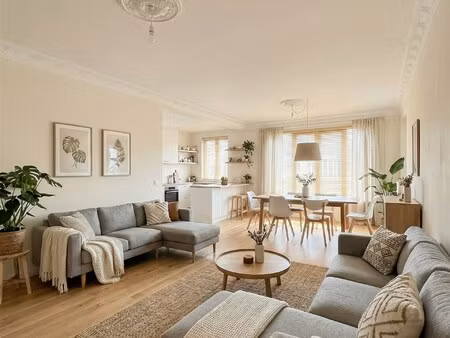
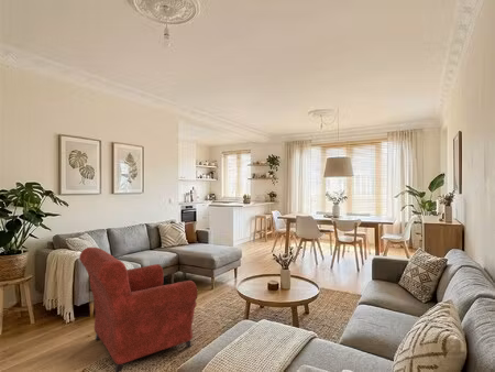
+ armchair [78,247,199,372]
